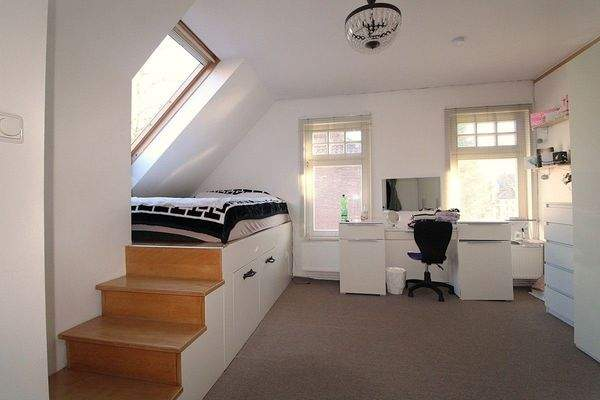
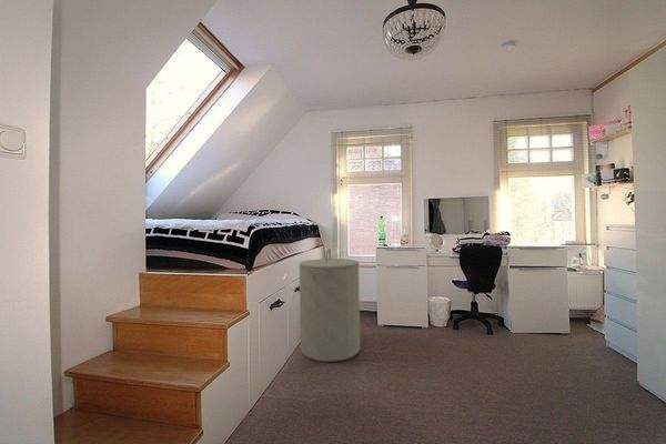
+ laundry hamper [297,248,361,363]
